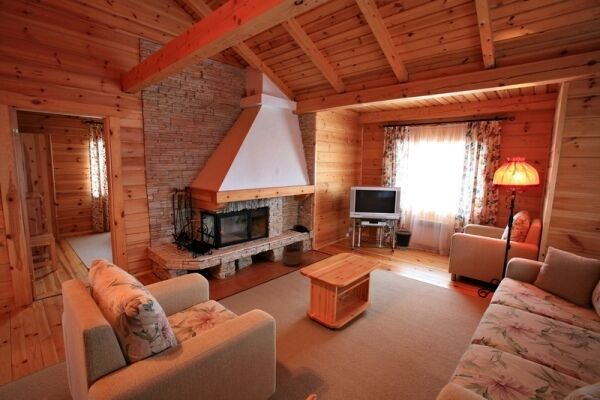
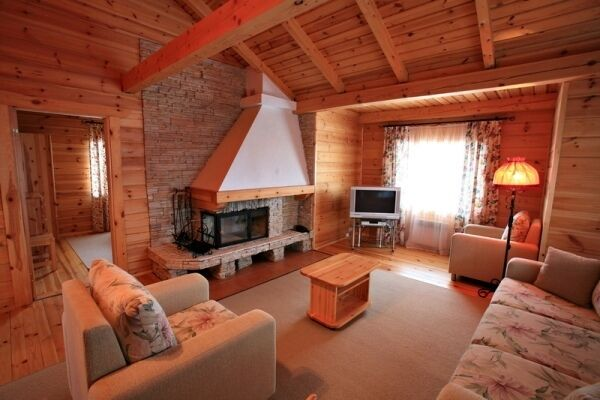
- wicker basket [281,240,303,266]
- wastebasket [394,228,413,250]
